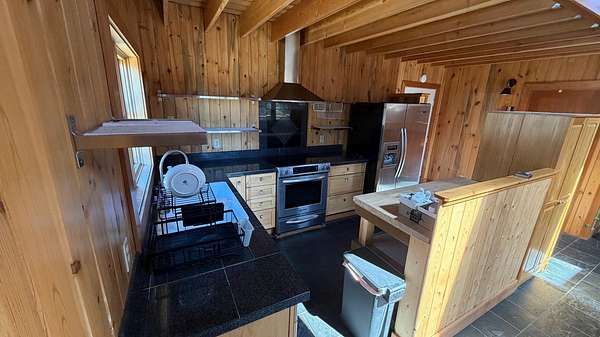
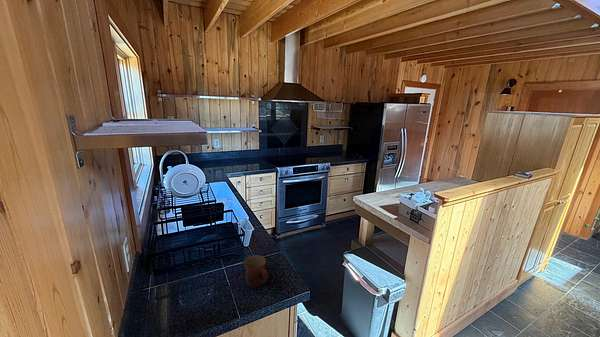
+ mug [243,254,269,289]
